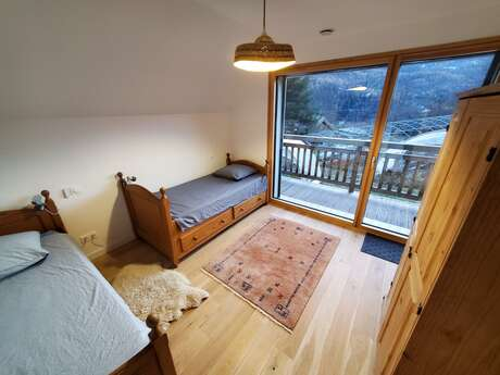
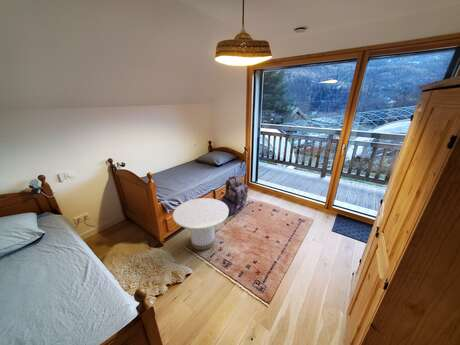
+ side table [172,197,229,251]
+ backpack [220,175,249,216]
